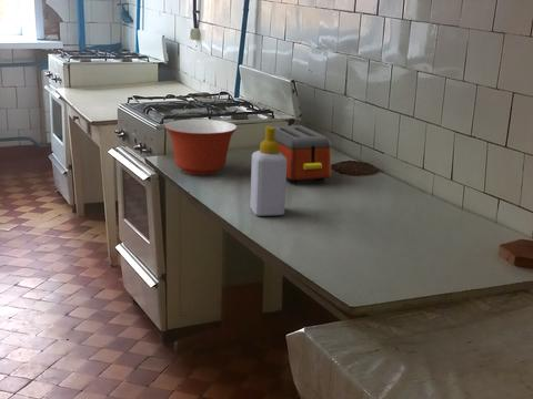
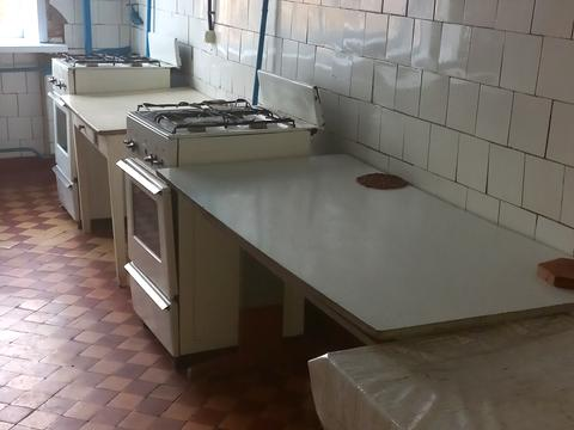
- mixing bowl [163,119,238,176]
- soap bottle [249,125,288,217]
- toaster [271,124,332,184]
